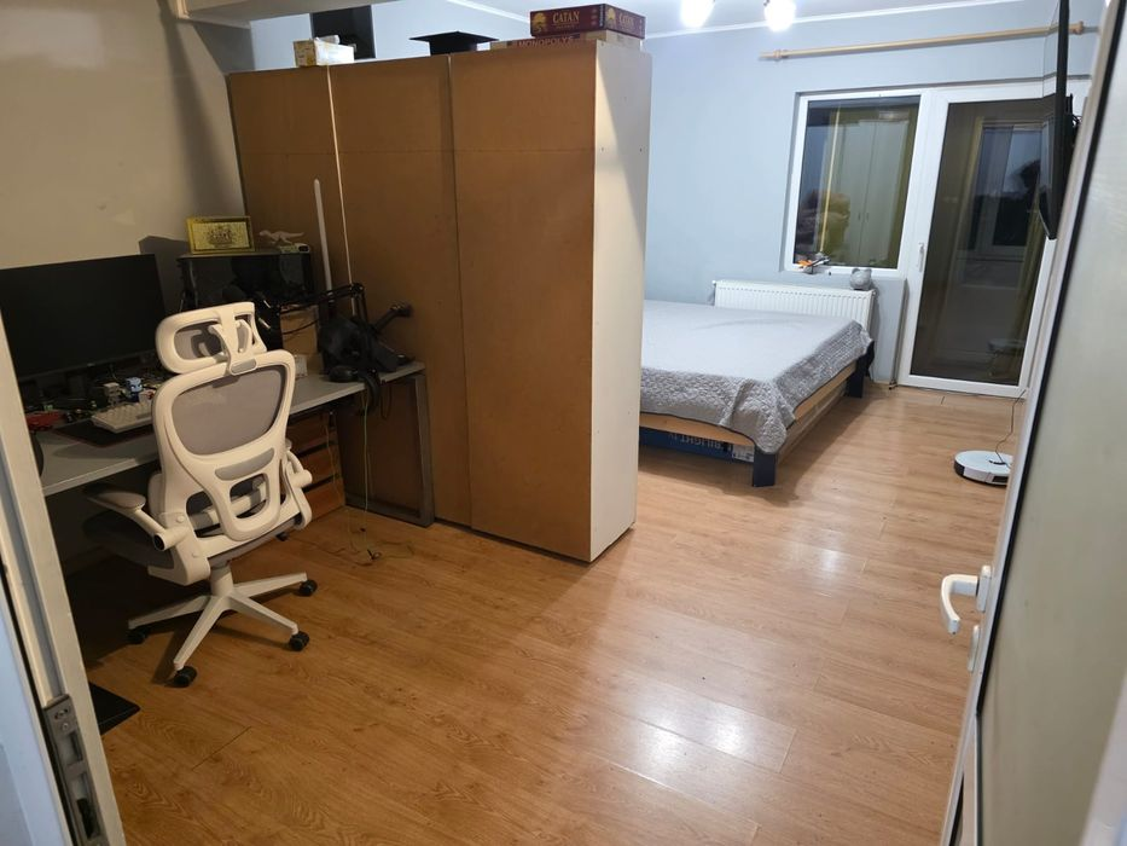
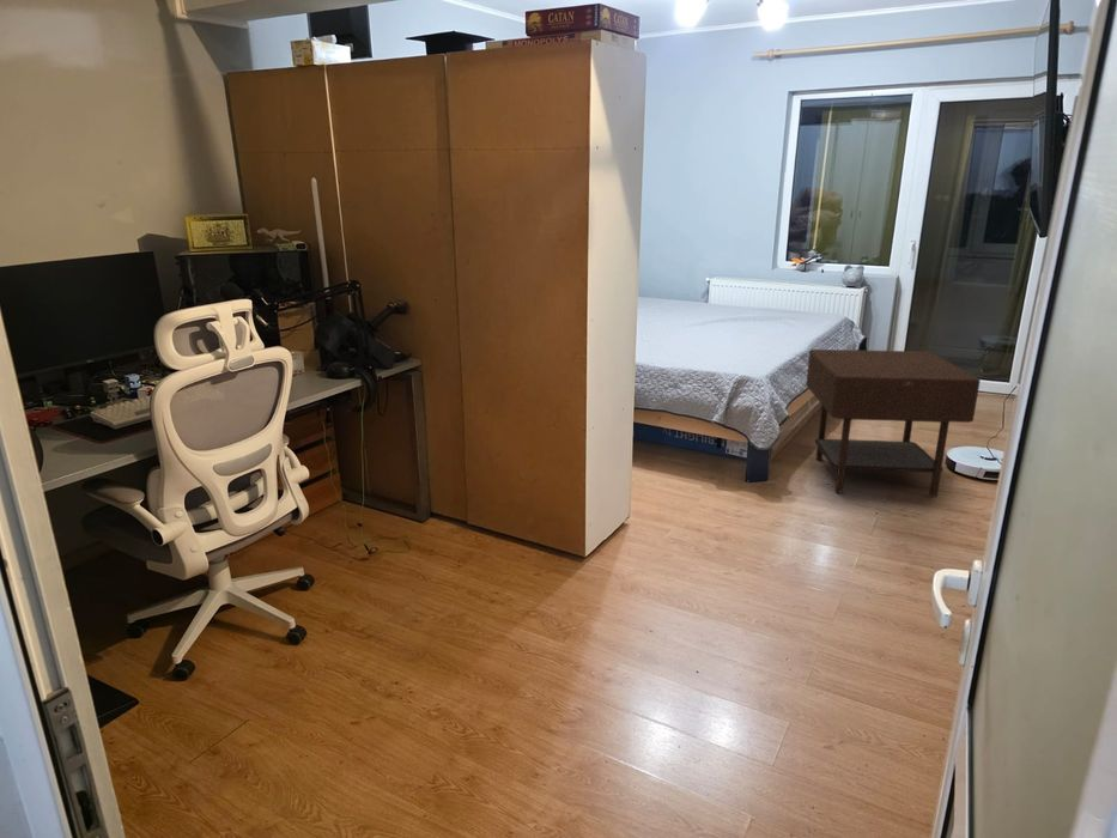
+ side table [805,348,982,498]
